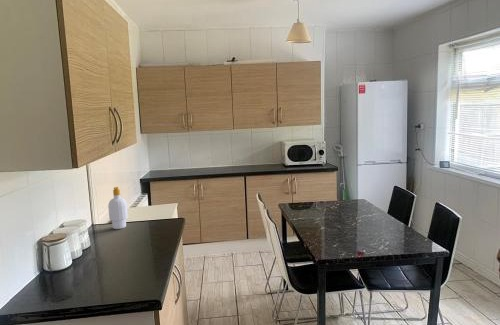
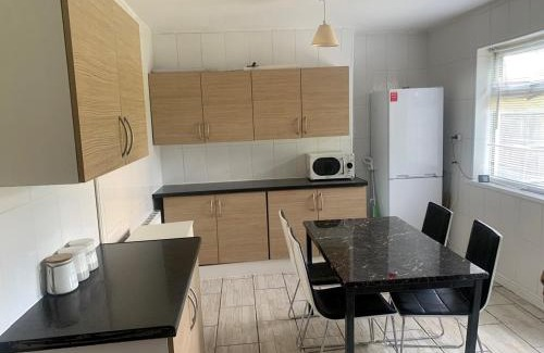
- soap bottle [107,186,129,230]
